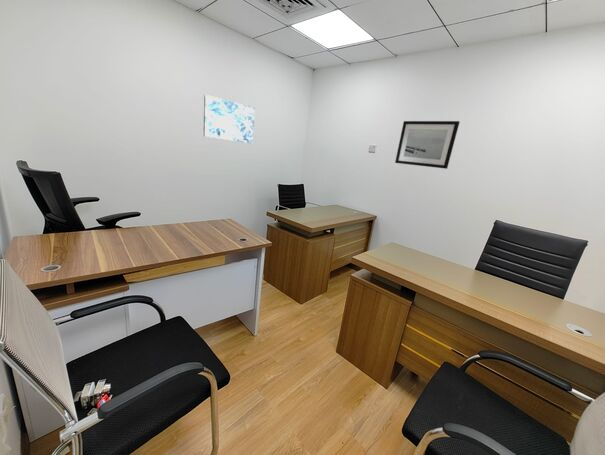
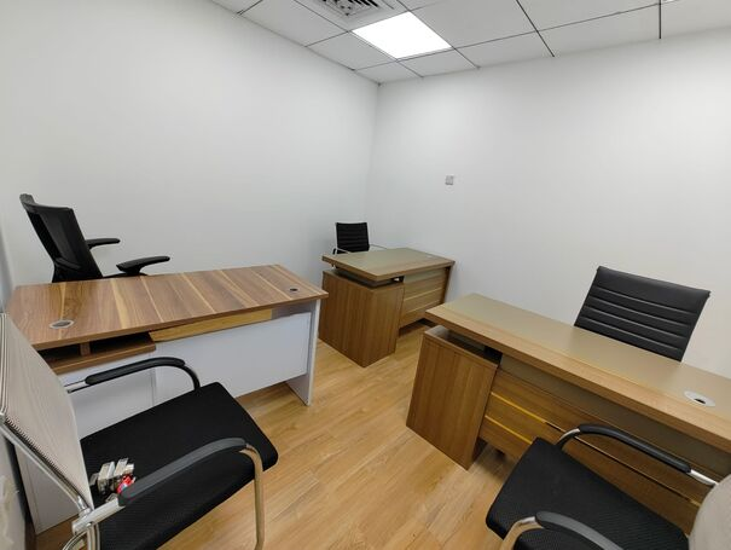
- wall art [394,120,460,170]
- wall art [203,94,256,144]
